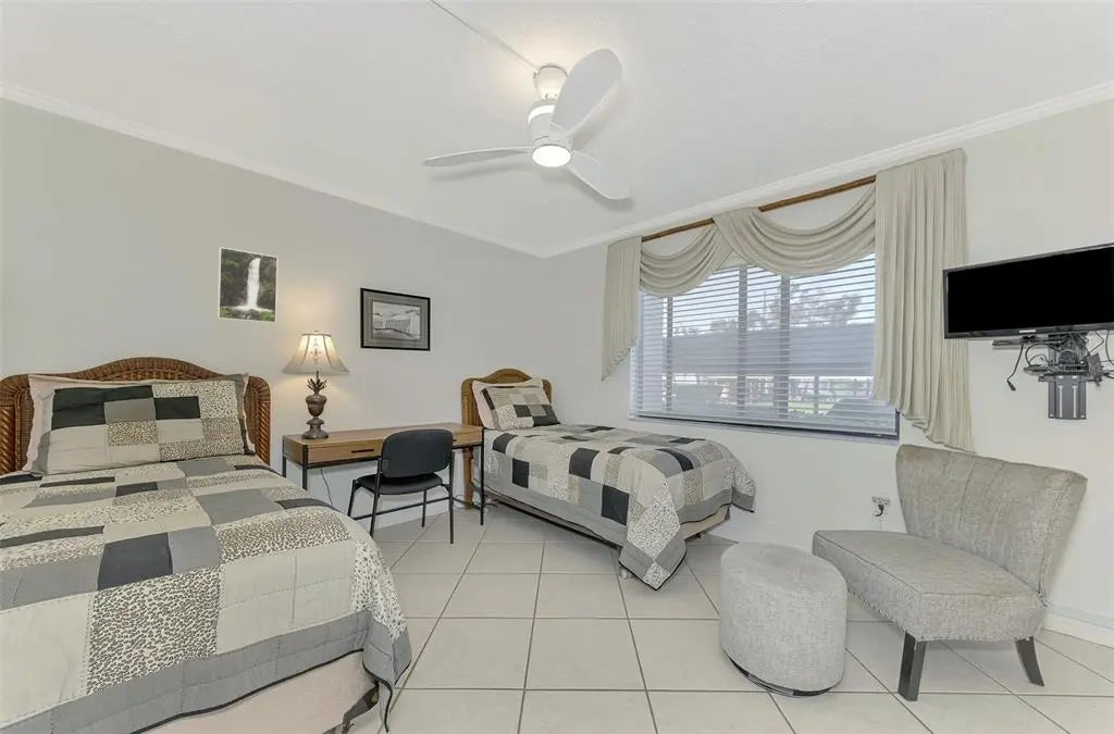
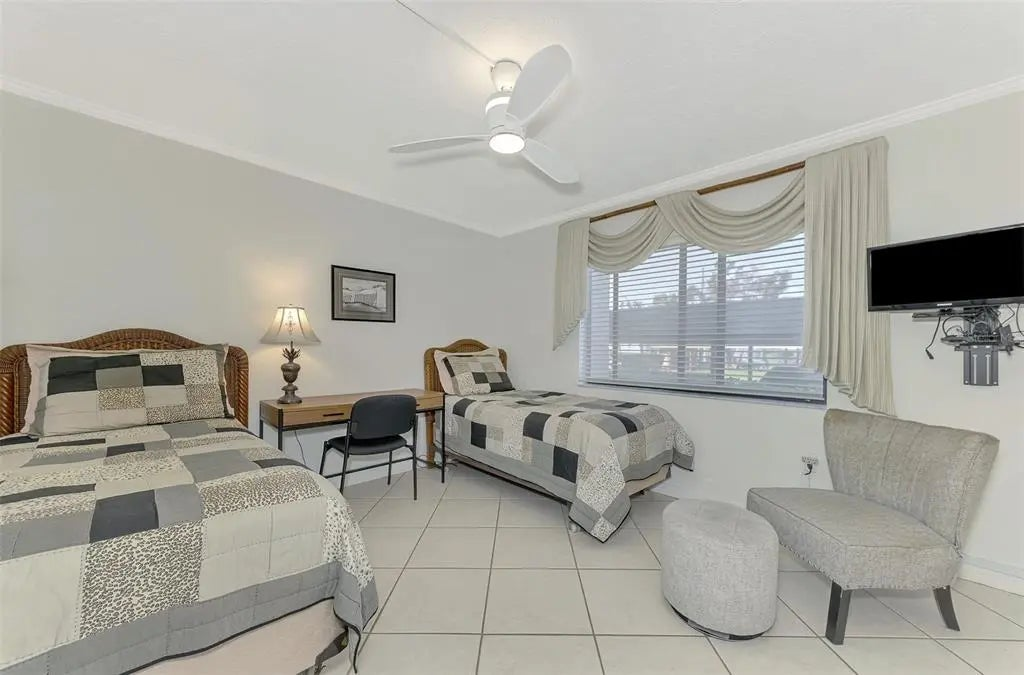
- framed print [216,246,278,324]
